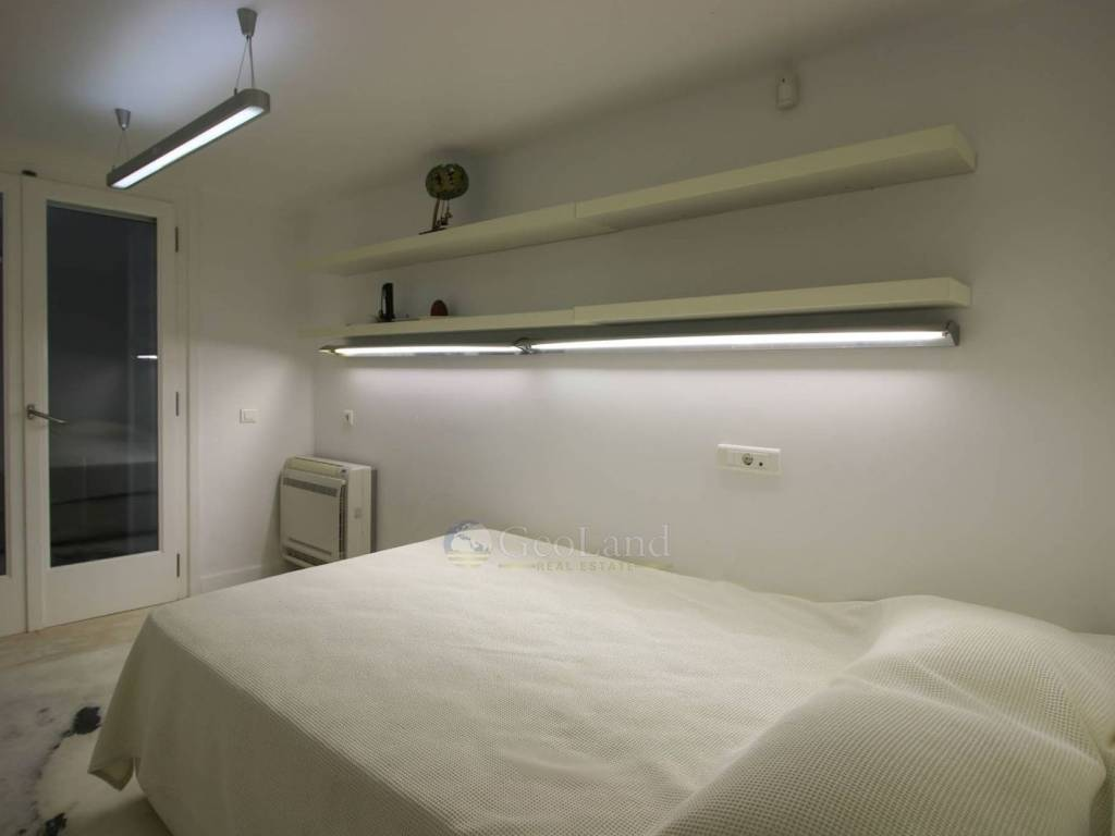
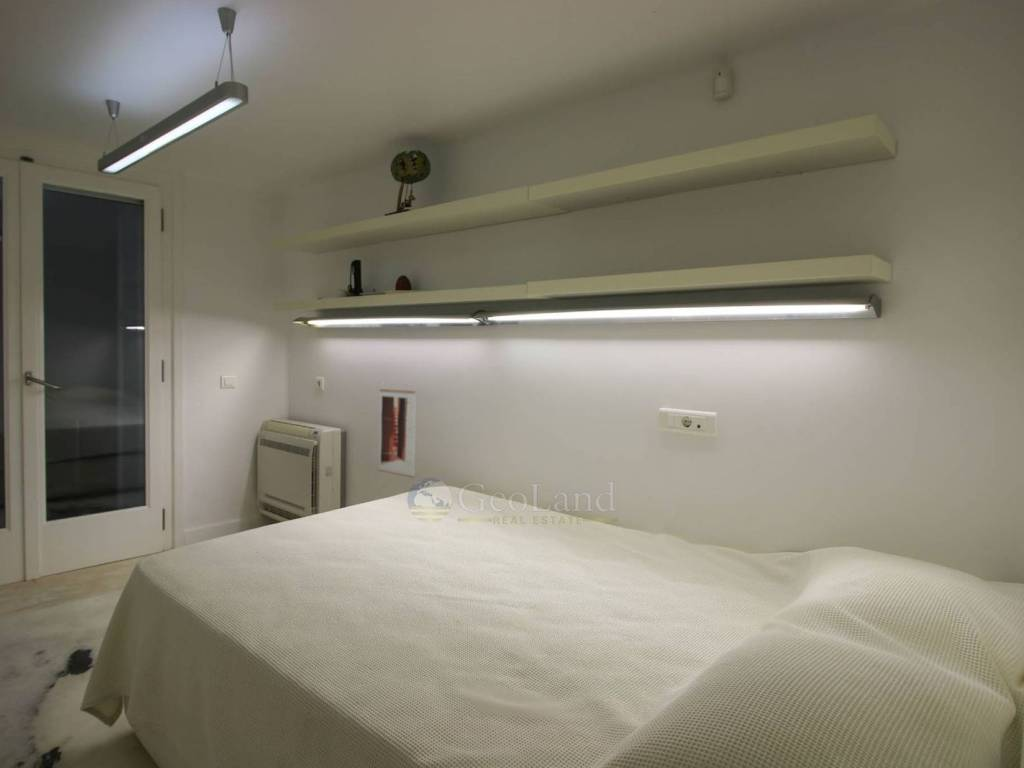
+ wall art [378,388,417,479]
